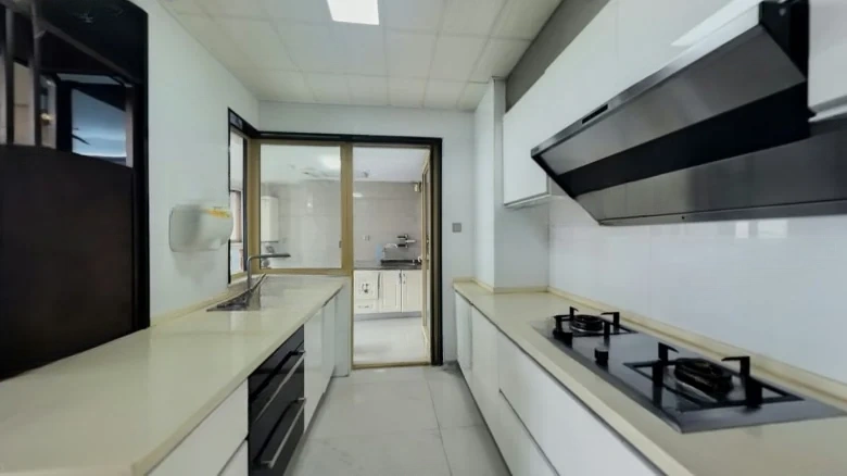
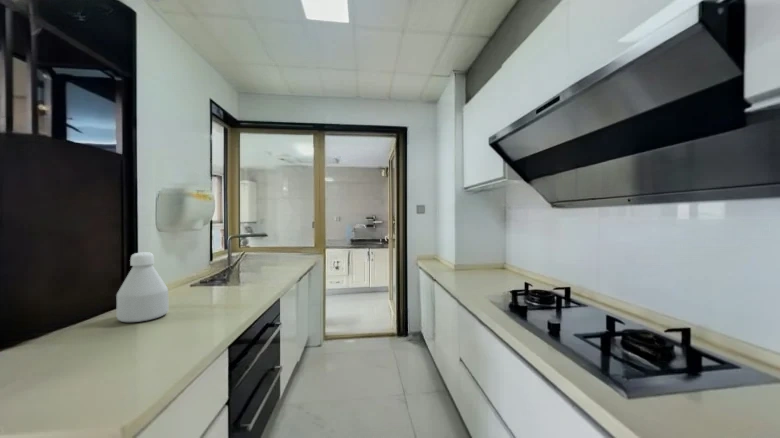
+ bottle [115,251,170,323]
